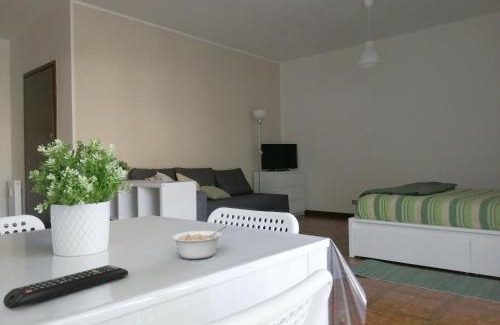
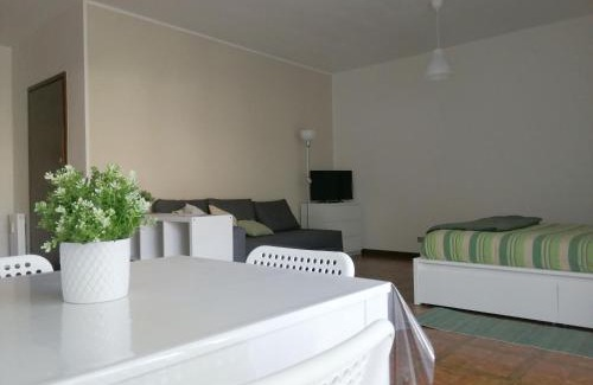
- legume [171,225,228,260]
- remote control [2,264,129,310]
